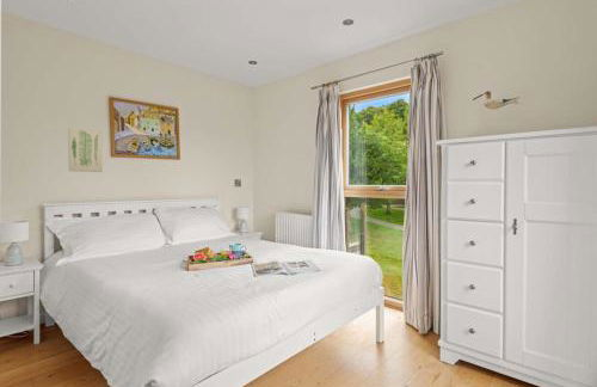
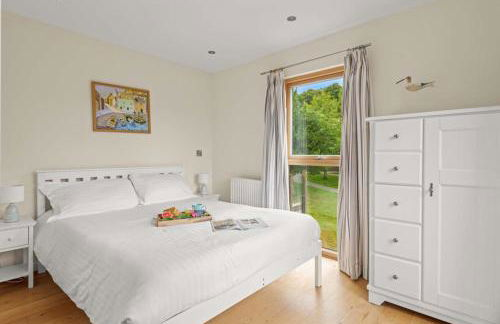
- wall art [67,127,103,173]
